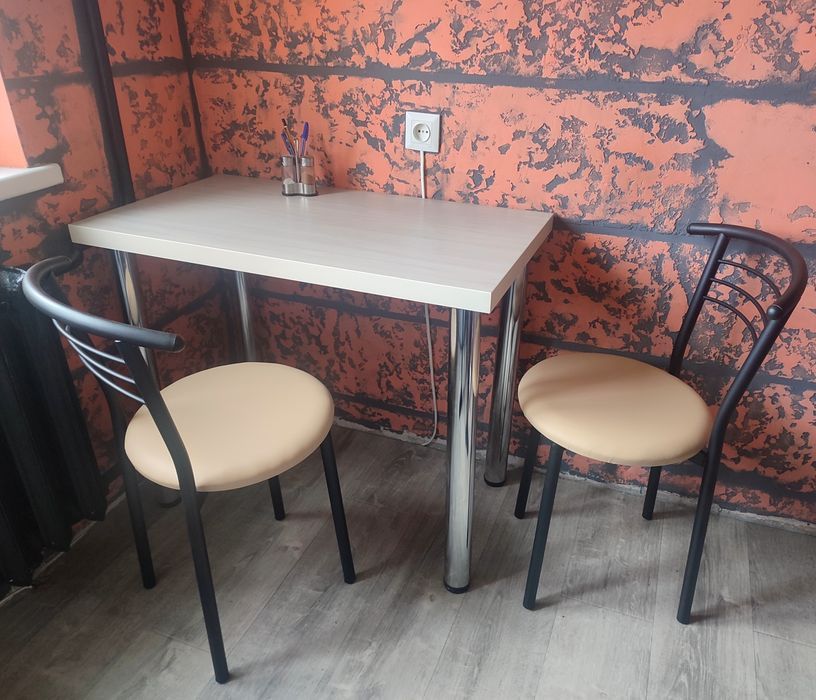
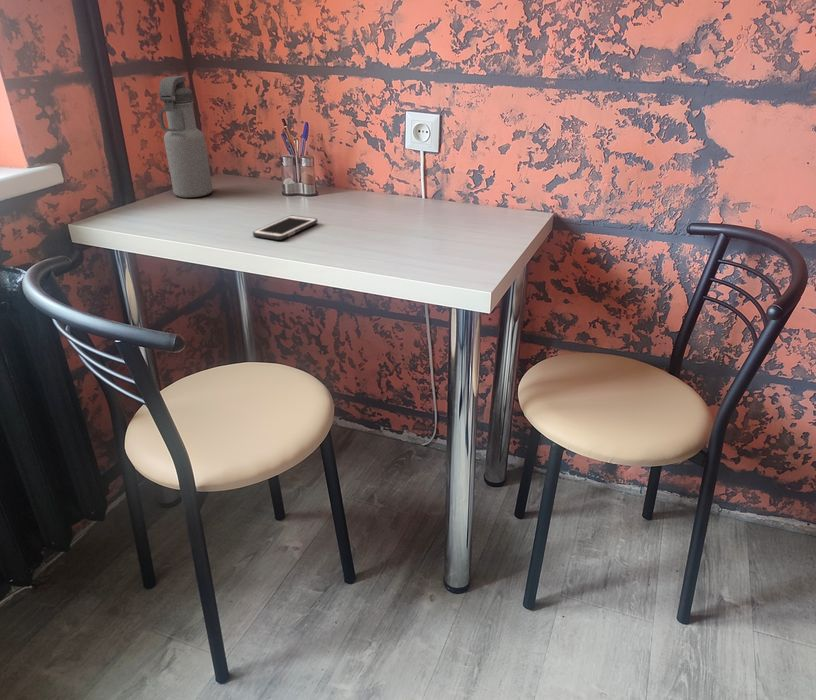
+ water bottle [158,75,213,198]
+ cell phone [252,215,319,241]
